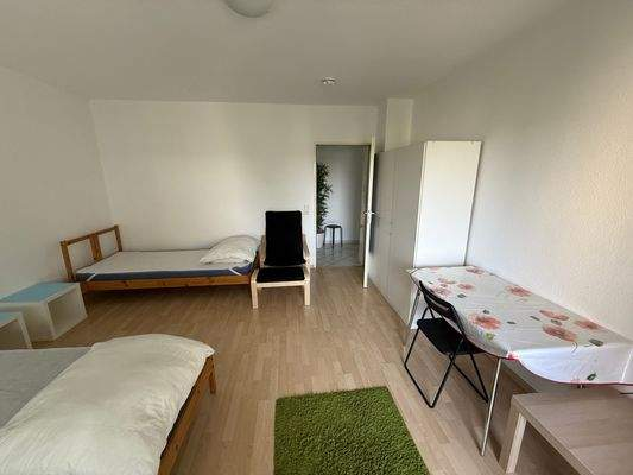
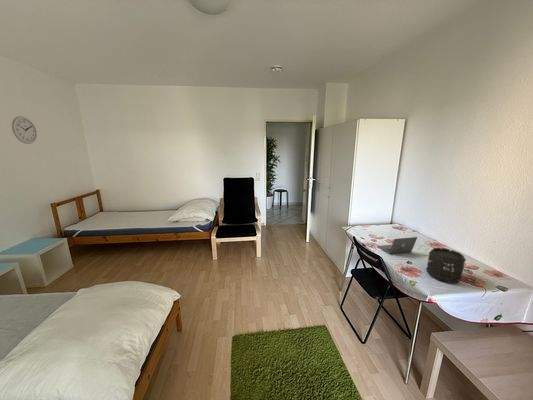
+ wall clock [11,115,38,145]
+ laptop [376,236,418,255]
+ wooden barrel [425,247,467,284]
